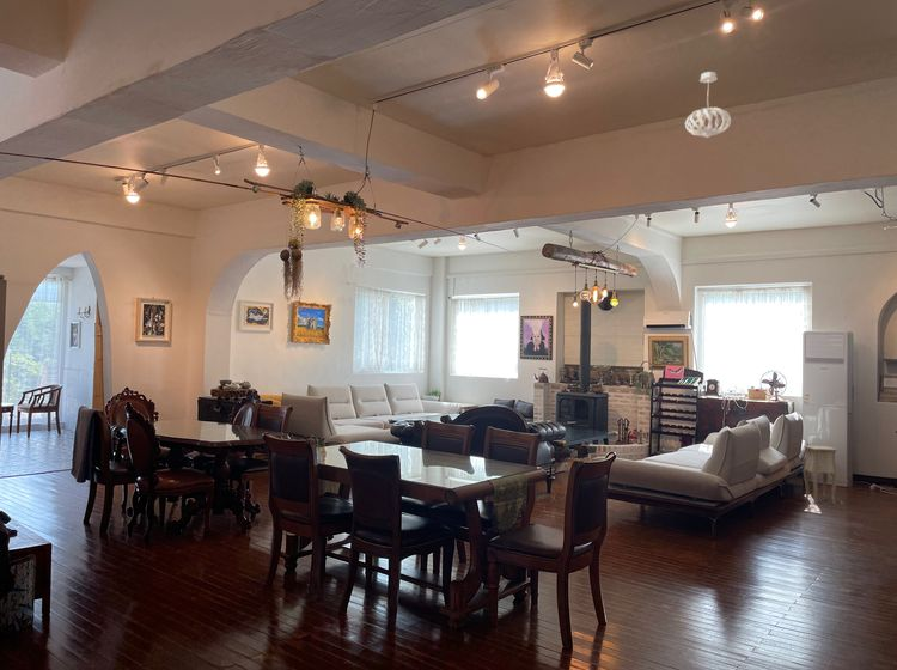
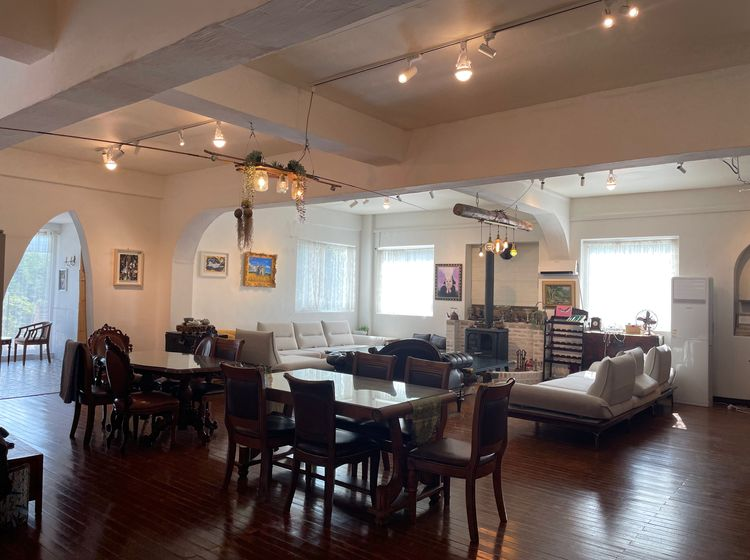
- pendant light [684,71,732,139]
- side table [803,445,844,506]
